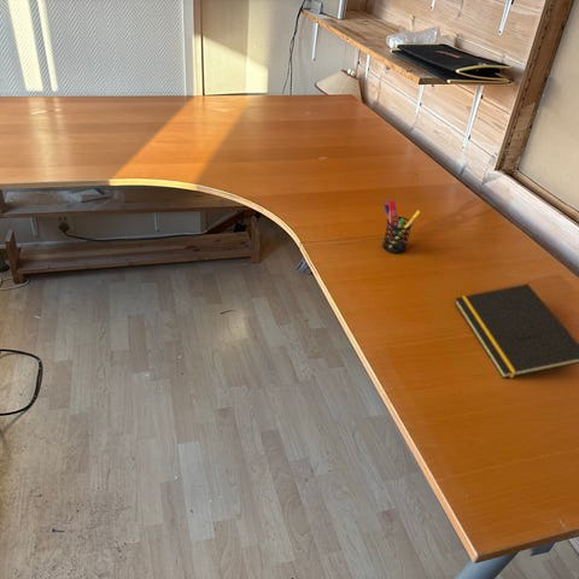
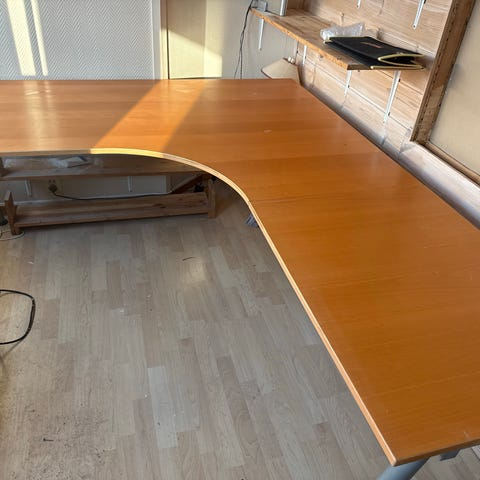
- pen holder [381,199,422,255]
- notepad [455,282,579,380]
